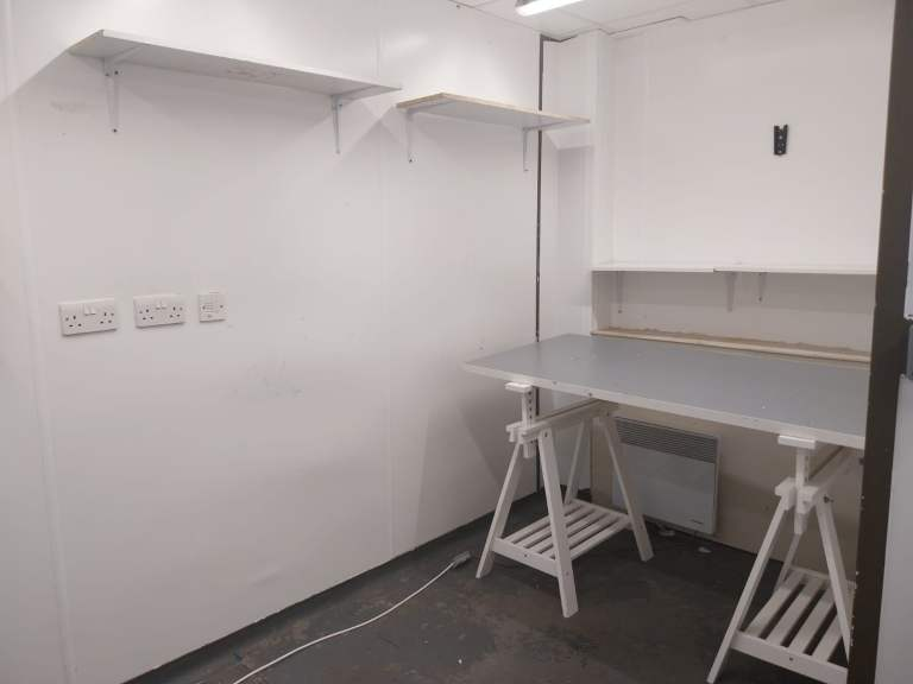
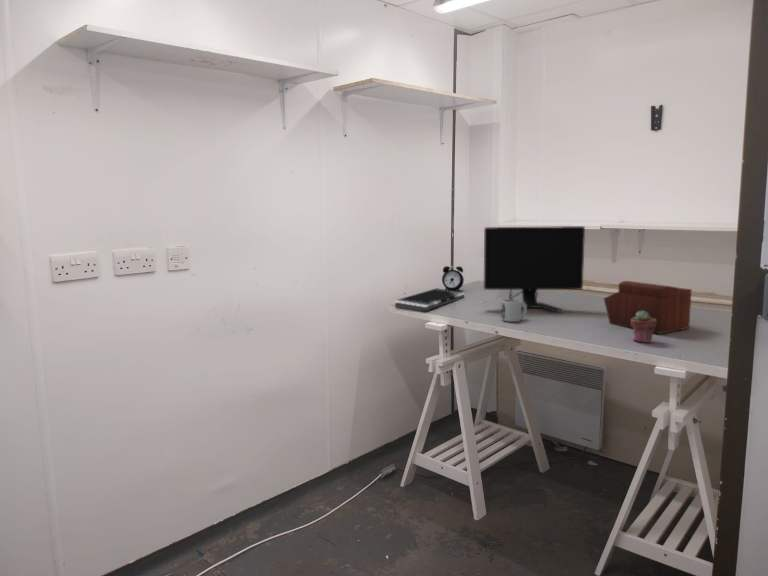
+ computer keyboard [394,287,466,312]
+ alarm clock [441,265,465,292]
+ mug [501,298,528,323]
+ potted succulent [631,311,656,344]
+ sewing box [603,280,693,335]
+ computer monitor [483,225,586,312]
